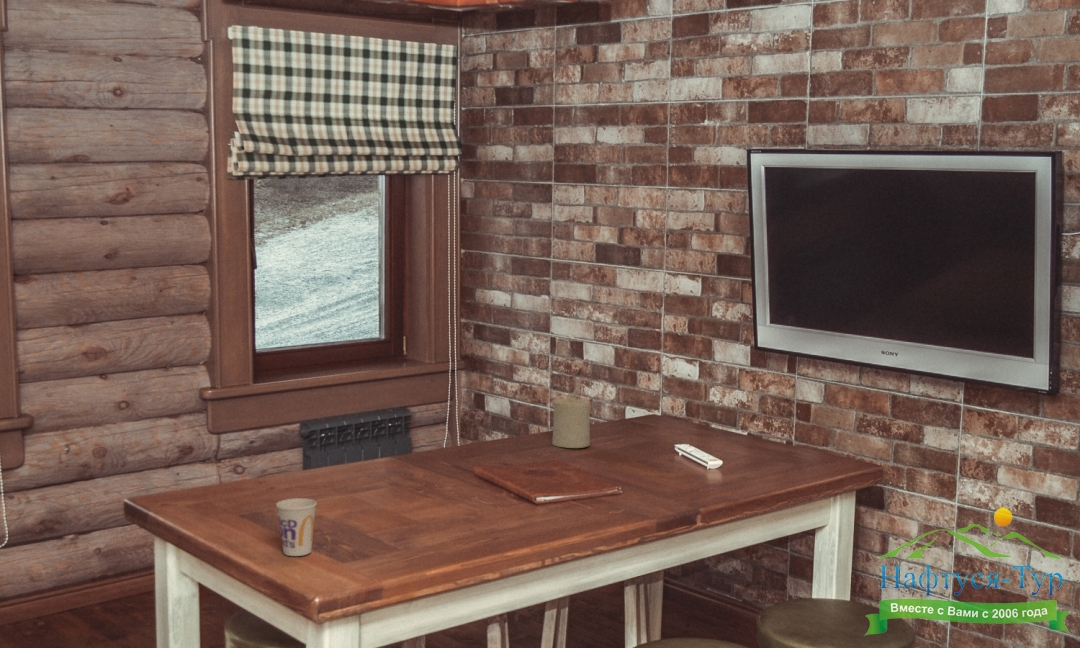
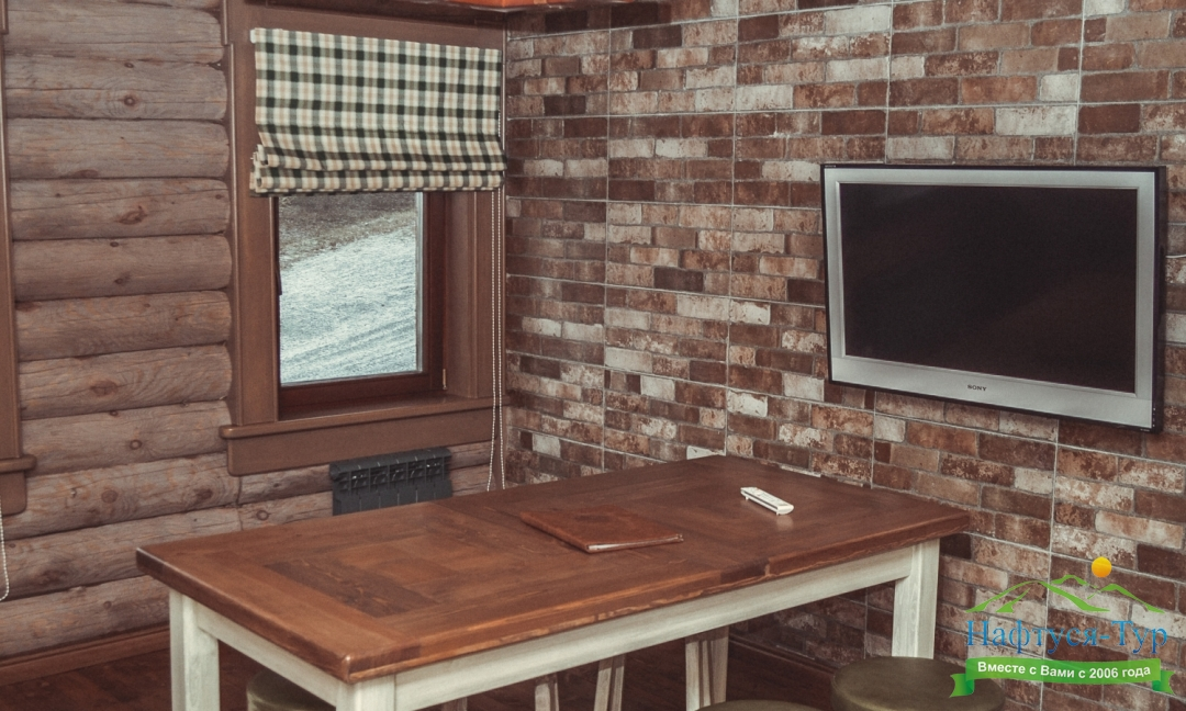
- cup [275,497,318,557]
- candle [551,393,591,449]
